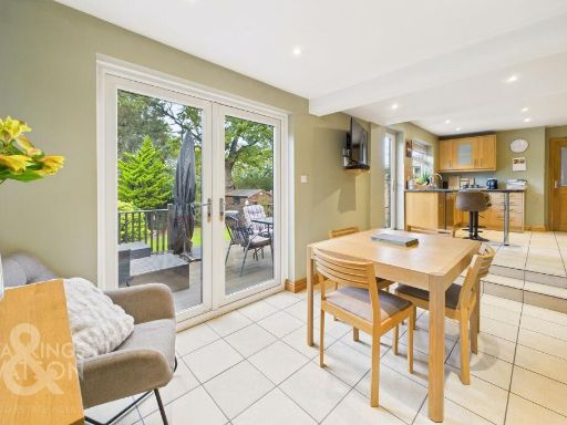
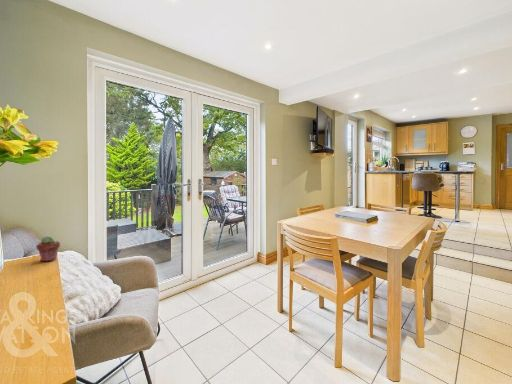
+ potted succulent [35,235,61,262]
